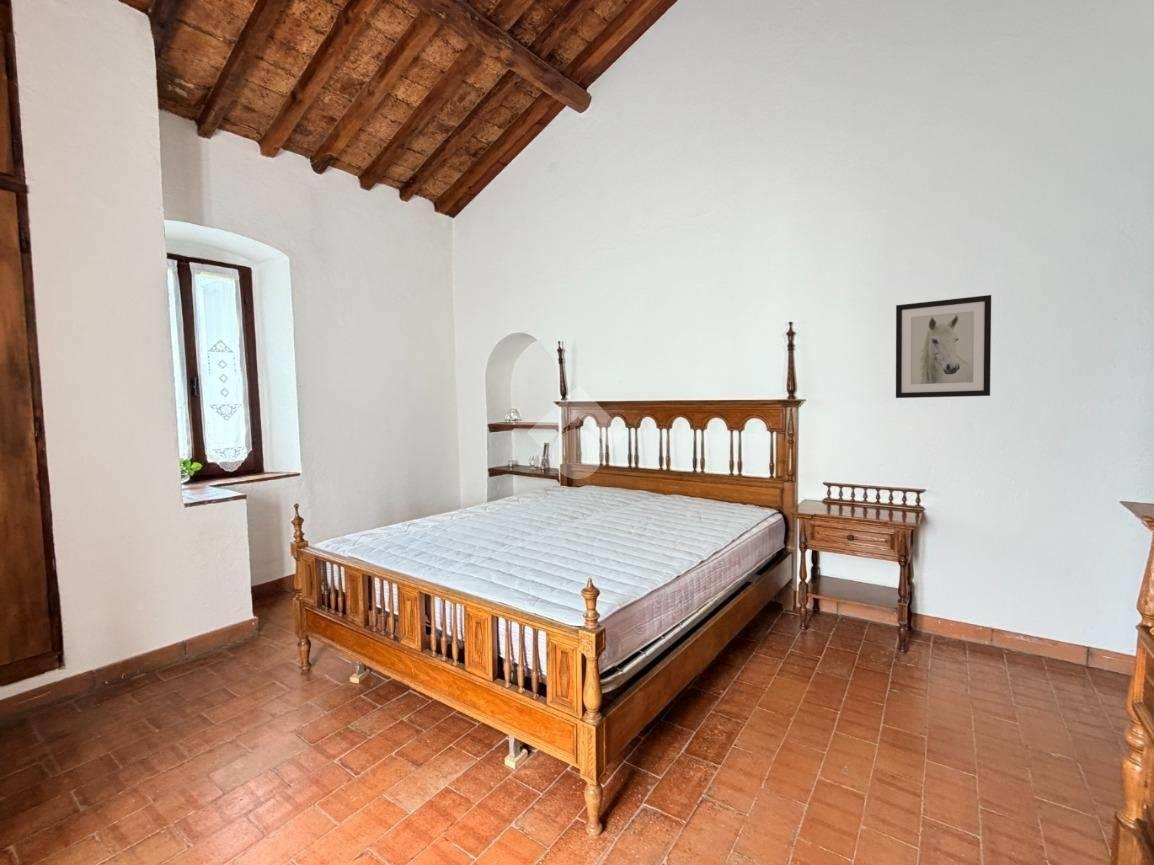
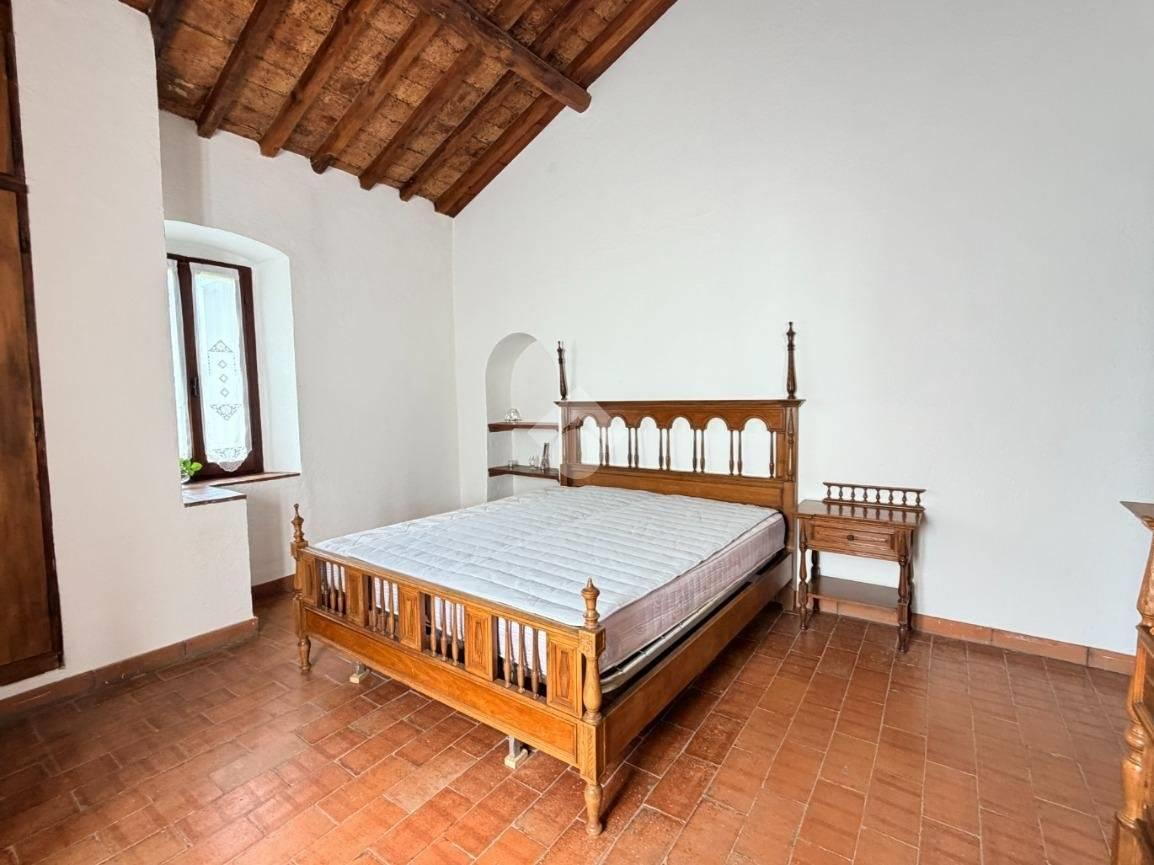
- wall art [895,294,992,399]
